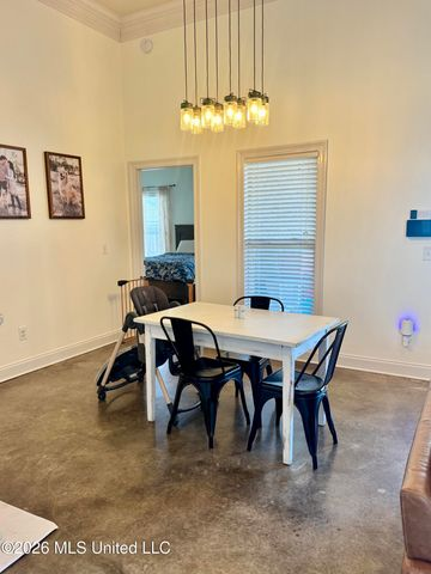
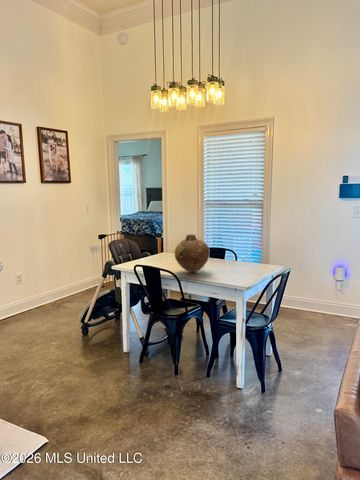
+ vase [174,233,211,273]
